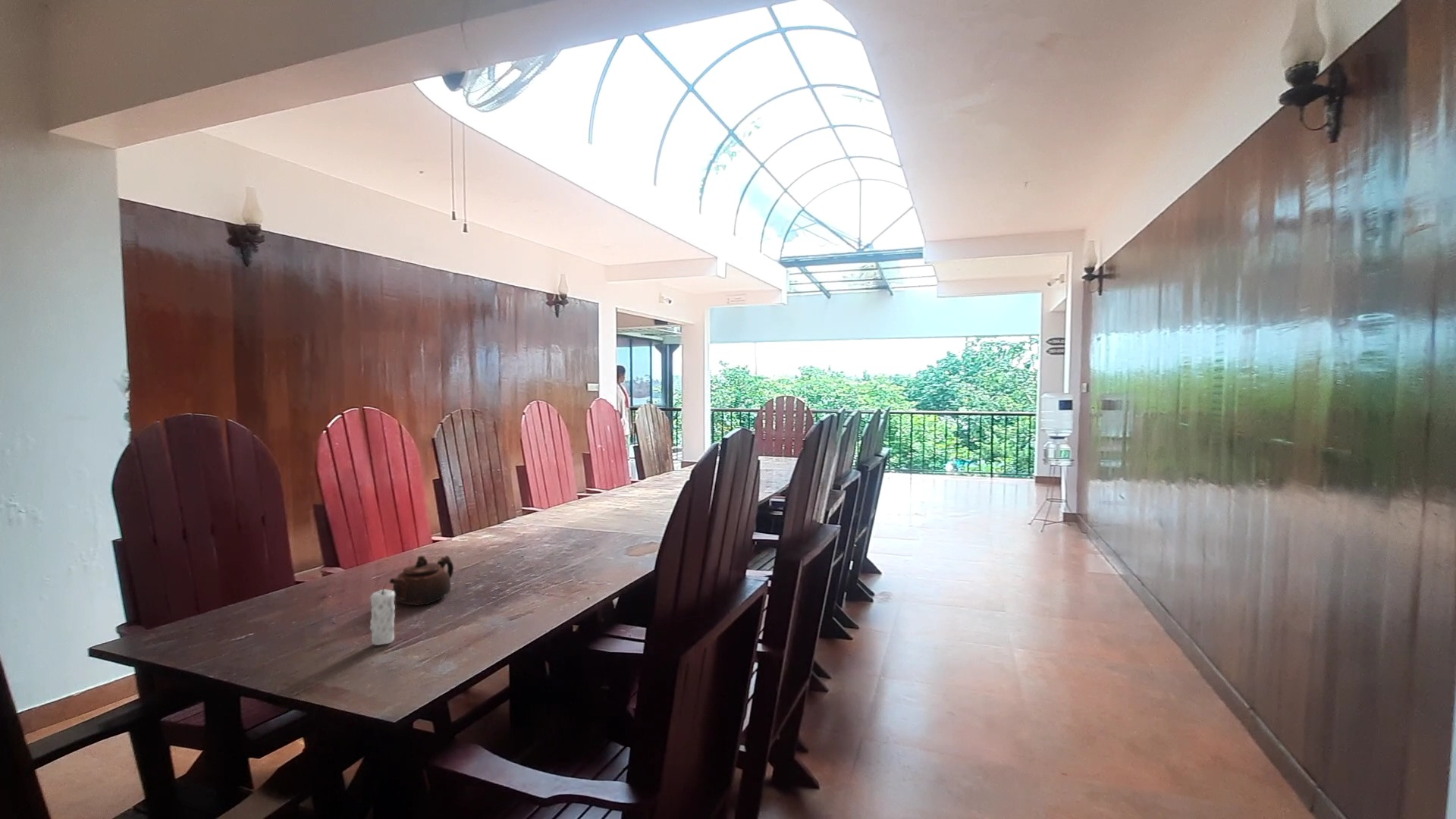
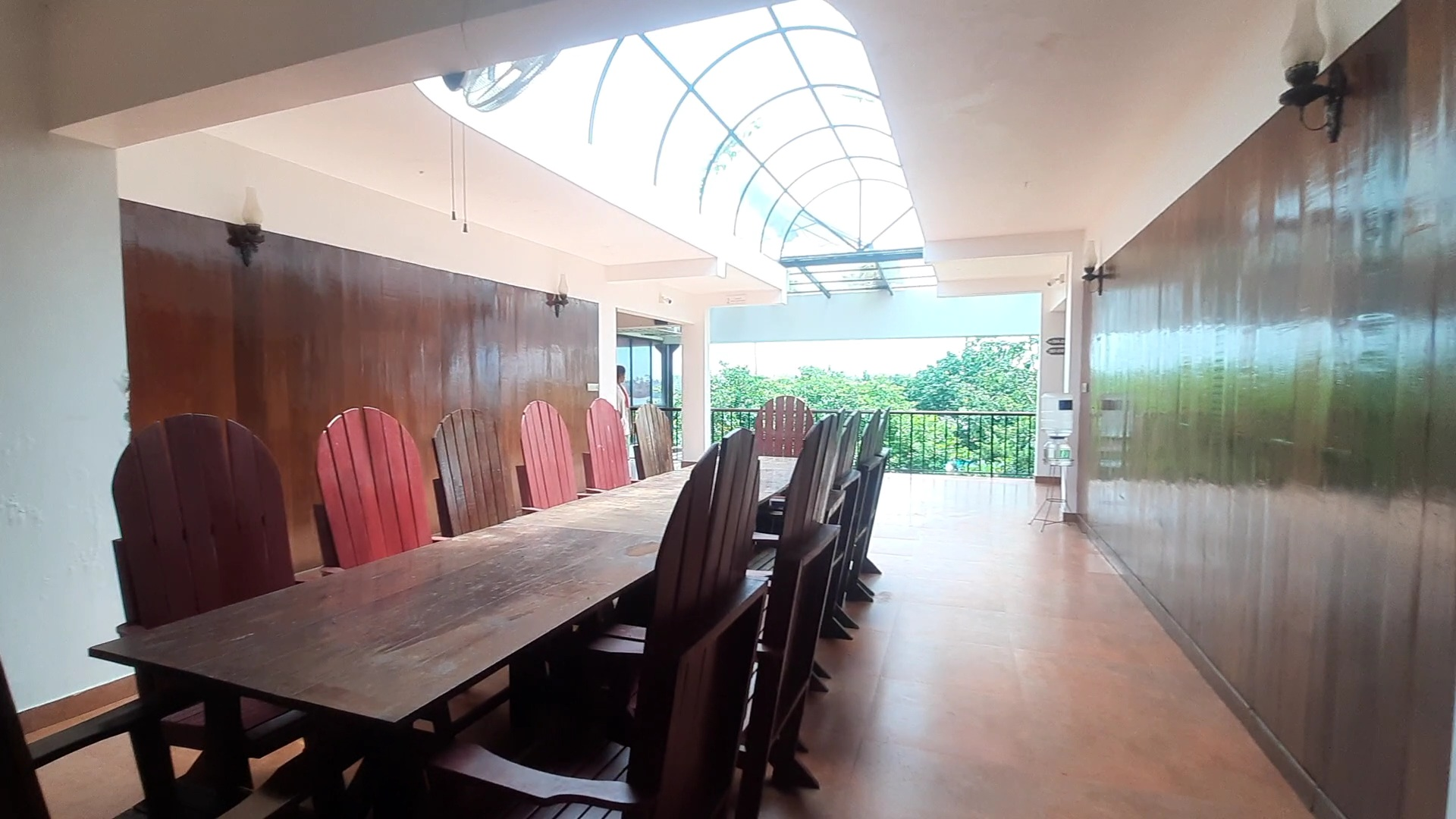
- candle [369,580,396,646]
- teapot [388,555,454,607]
